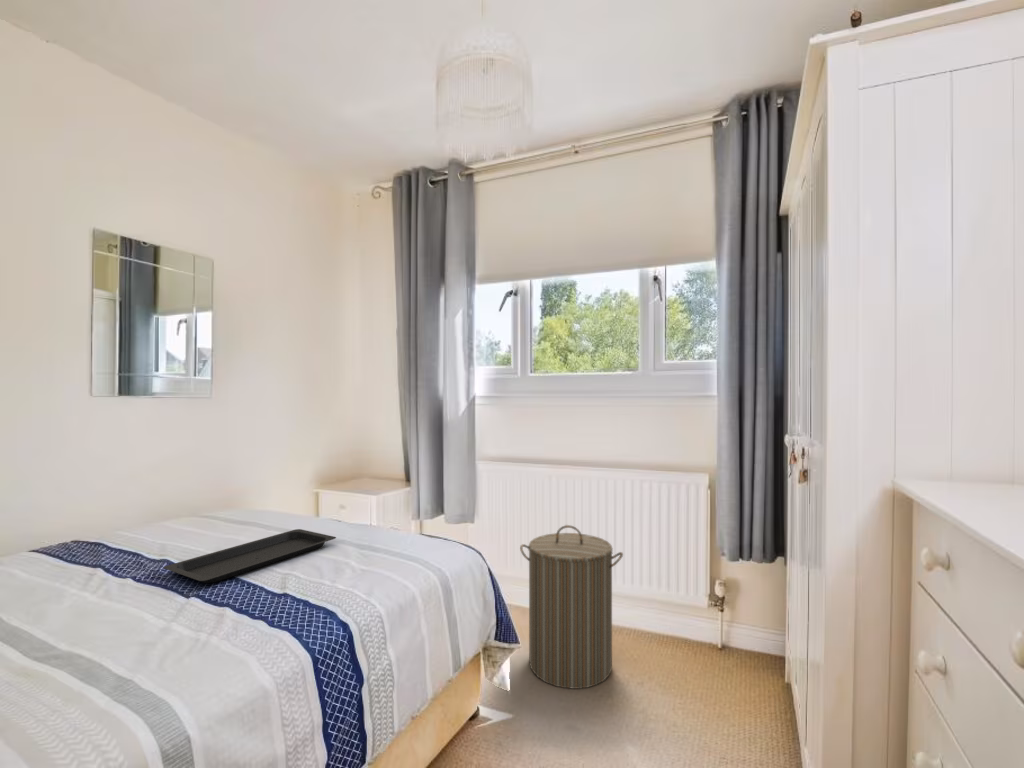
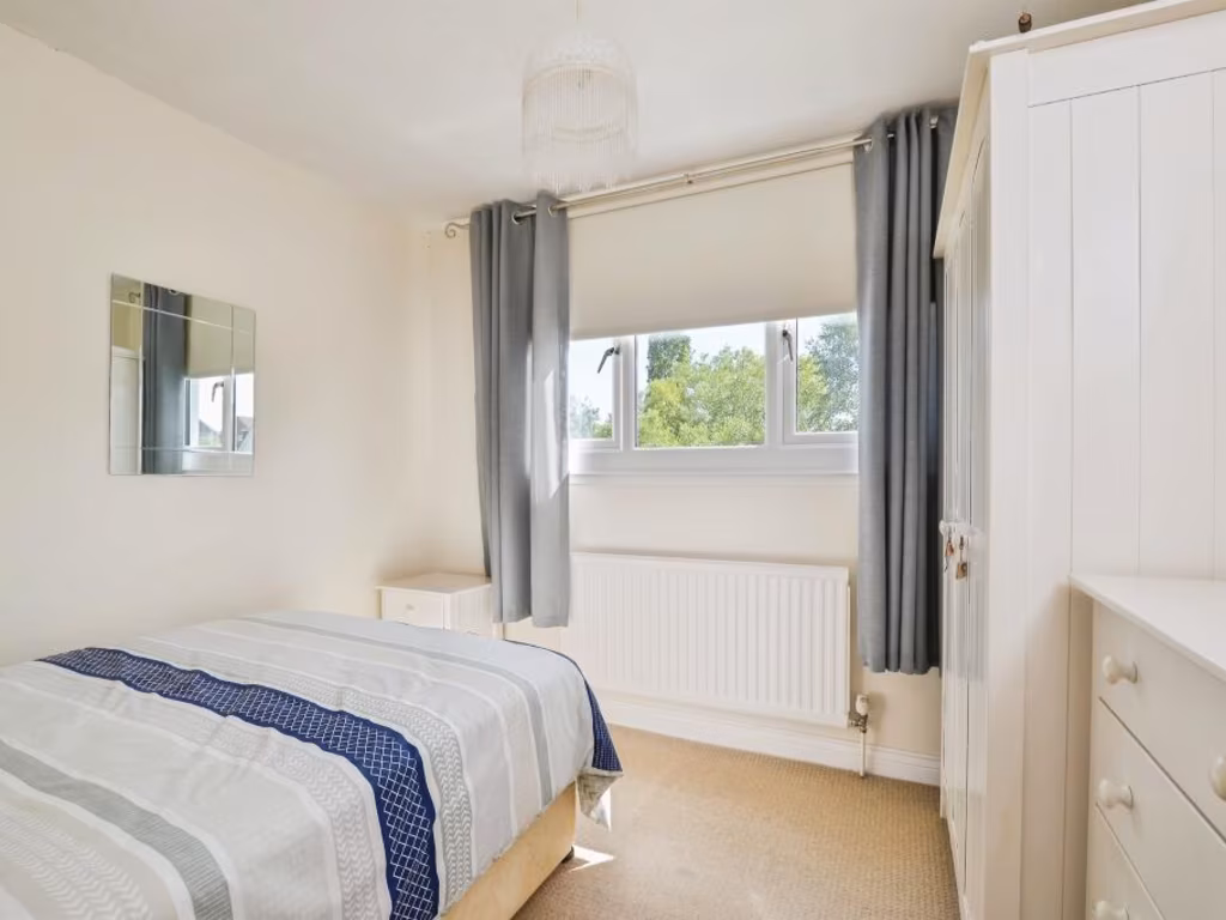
- serving tray [163,528,337,584]
- laundry hamper [519,524,624,690]
